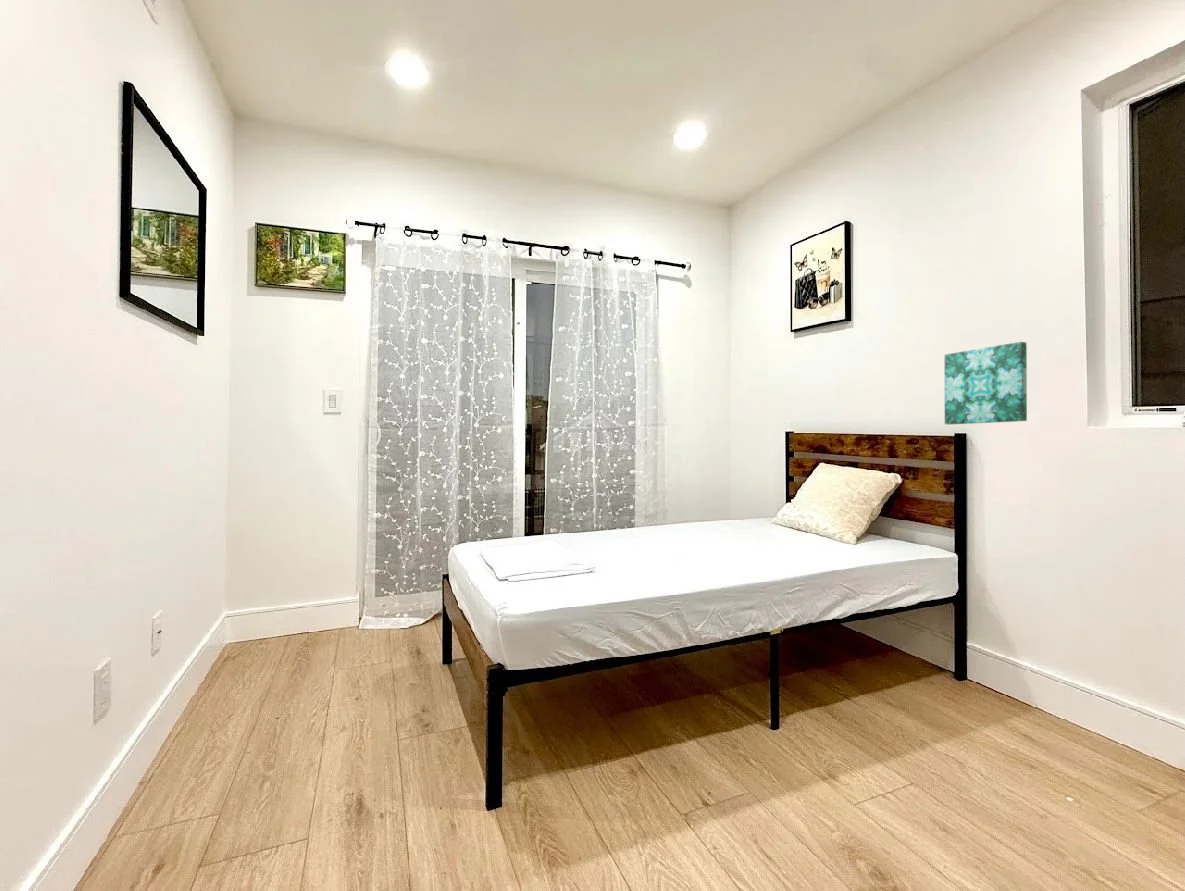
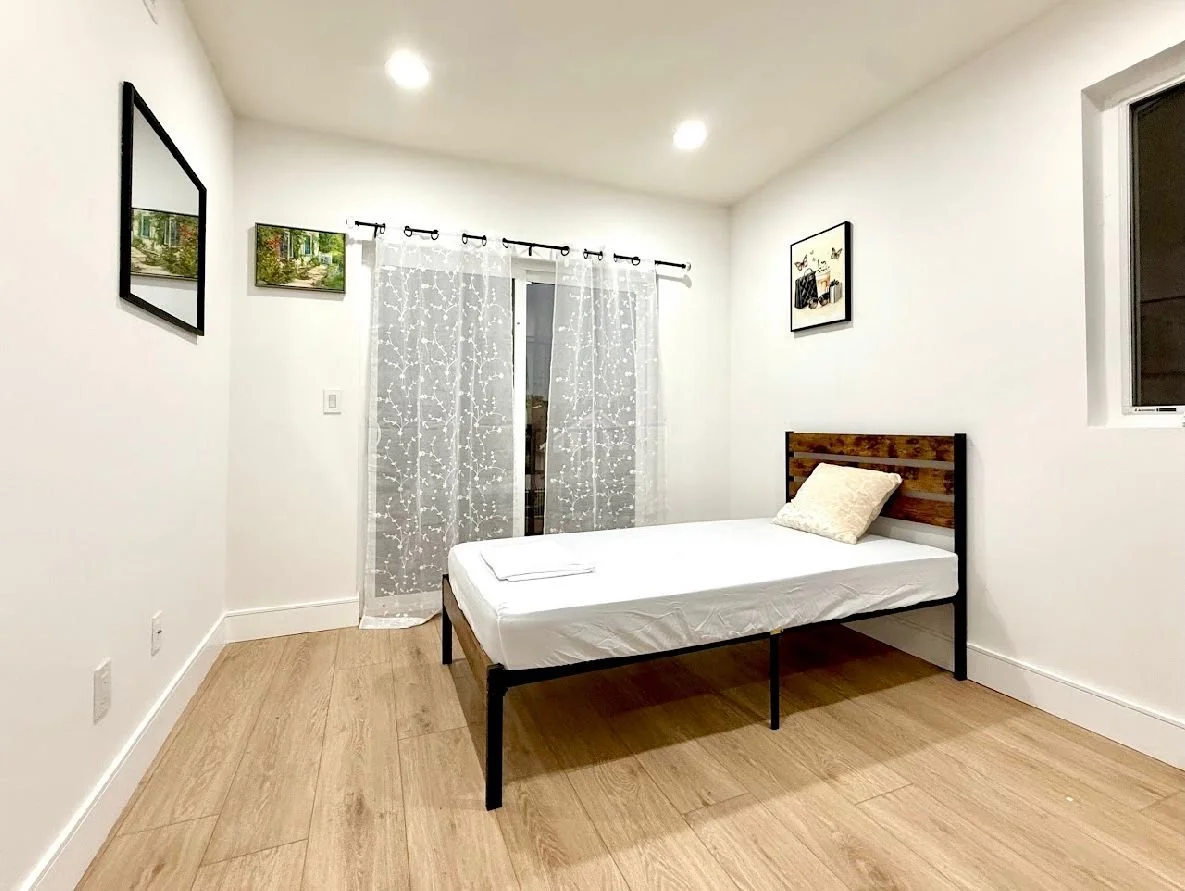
- wall art [944,341,1028,425]
